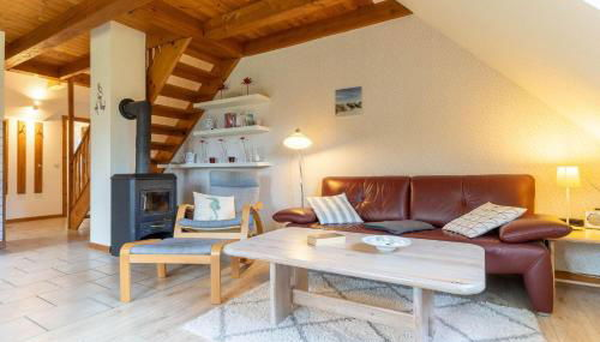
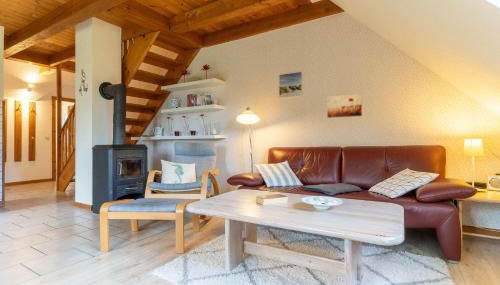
+ wall art [326,93,363,119]
